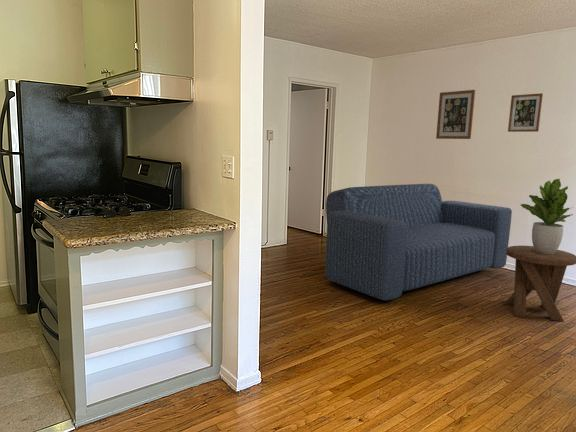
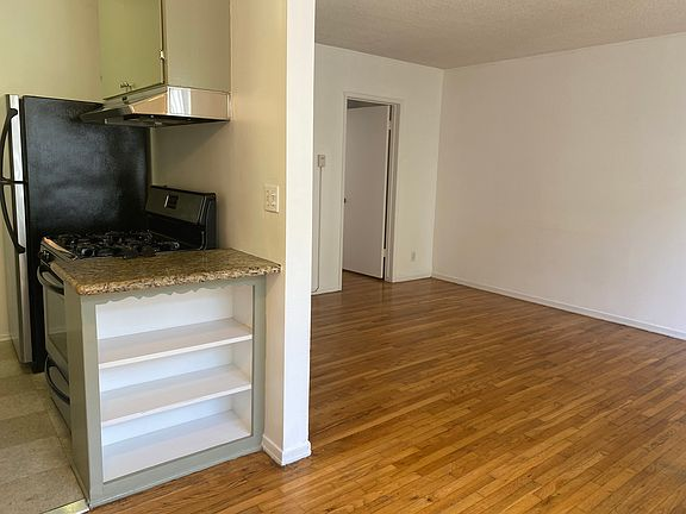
- wall art [507,92,544,133]
- music stool [505,245,576,323]
- sofa [325,183,513,302]
- wall art [435,89,476,140]
- potted plant [520,178,574,254]
